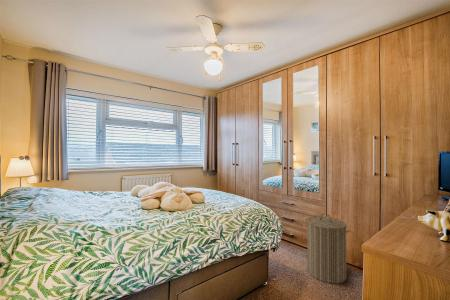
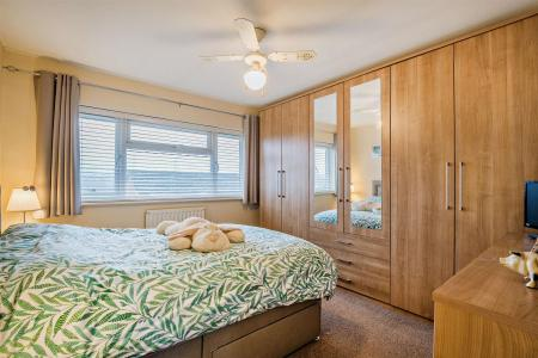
- laundry hamper [304,212,352,285]
